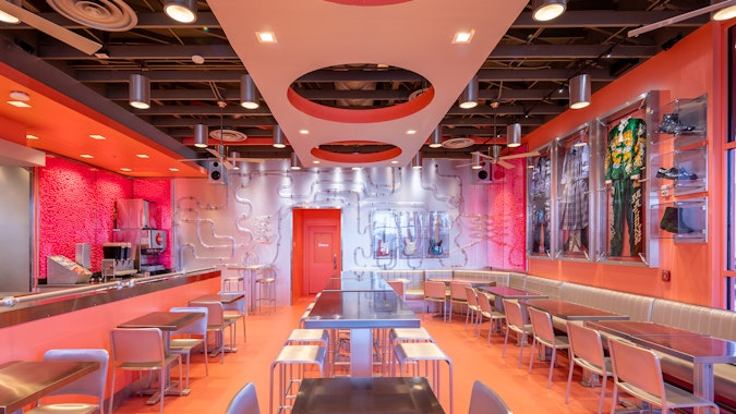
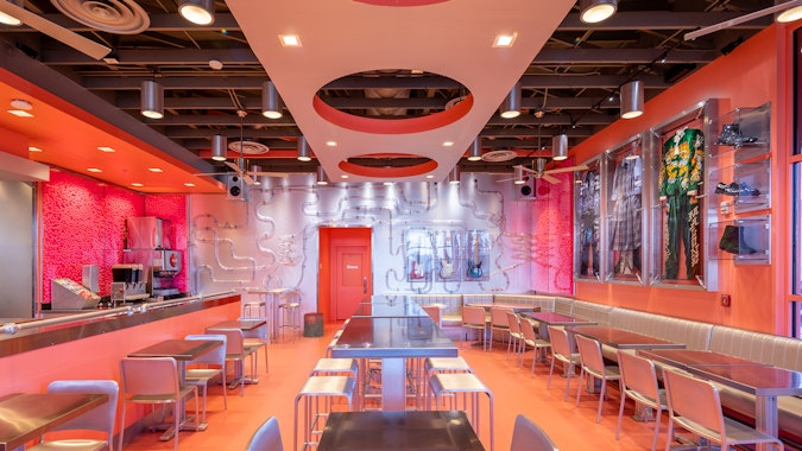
+ trash can [303,311,326,338]
